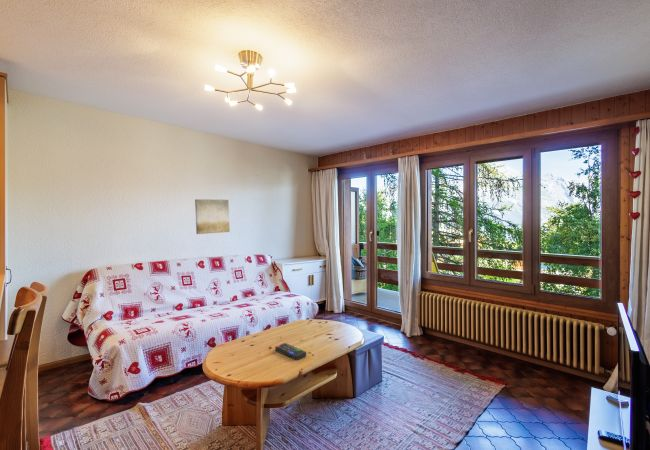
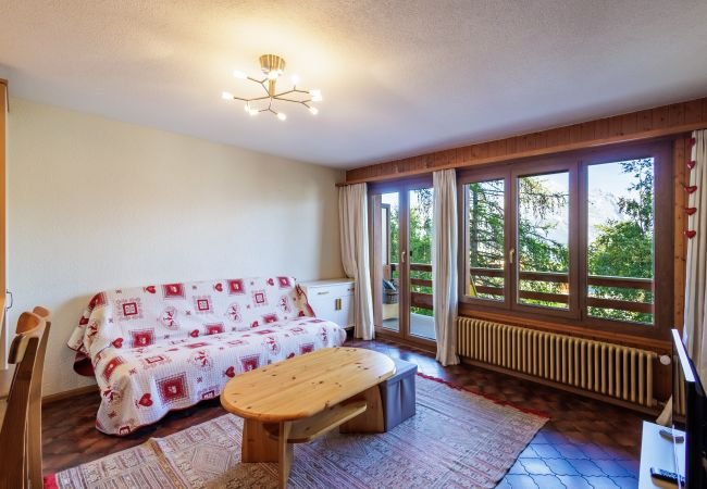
- remote control [274,342,307,361]
- wall art [194,198,231,235]
